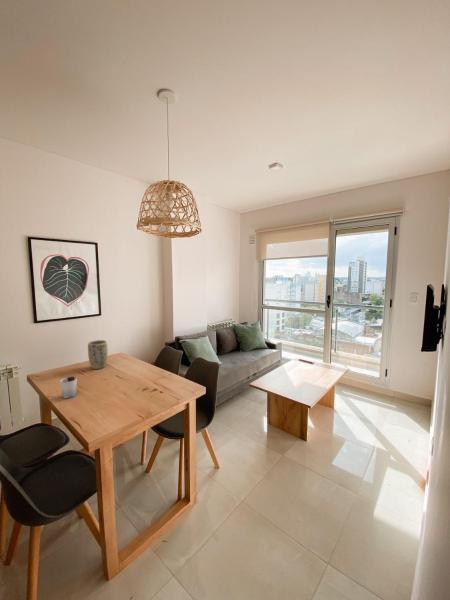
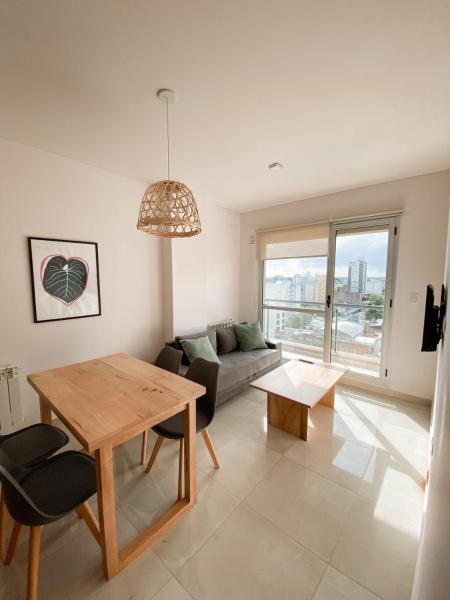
- cup [59,376,78,399]
- plant pot [87,339,108,370]
